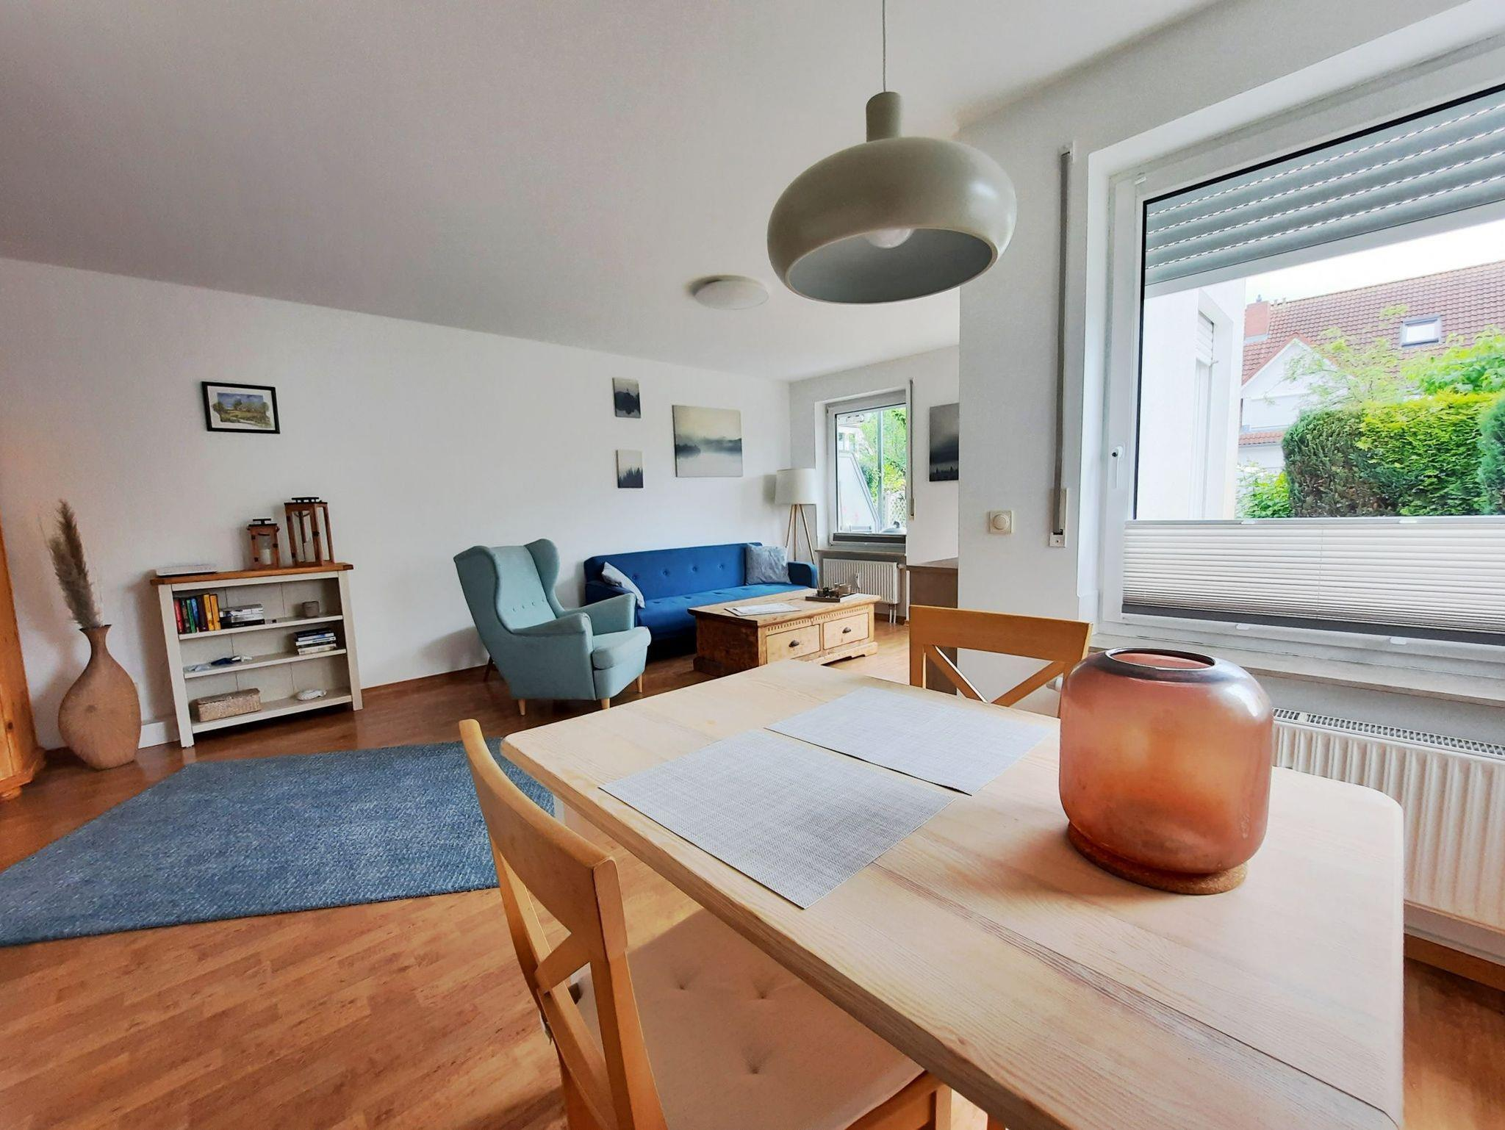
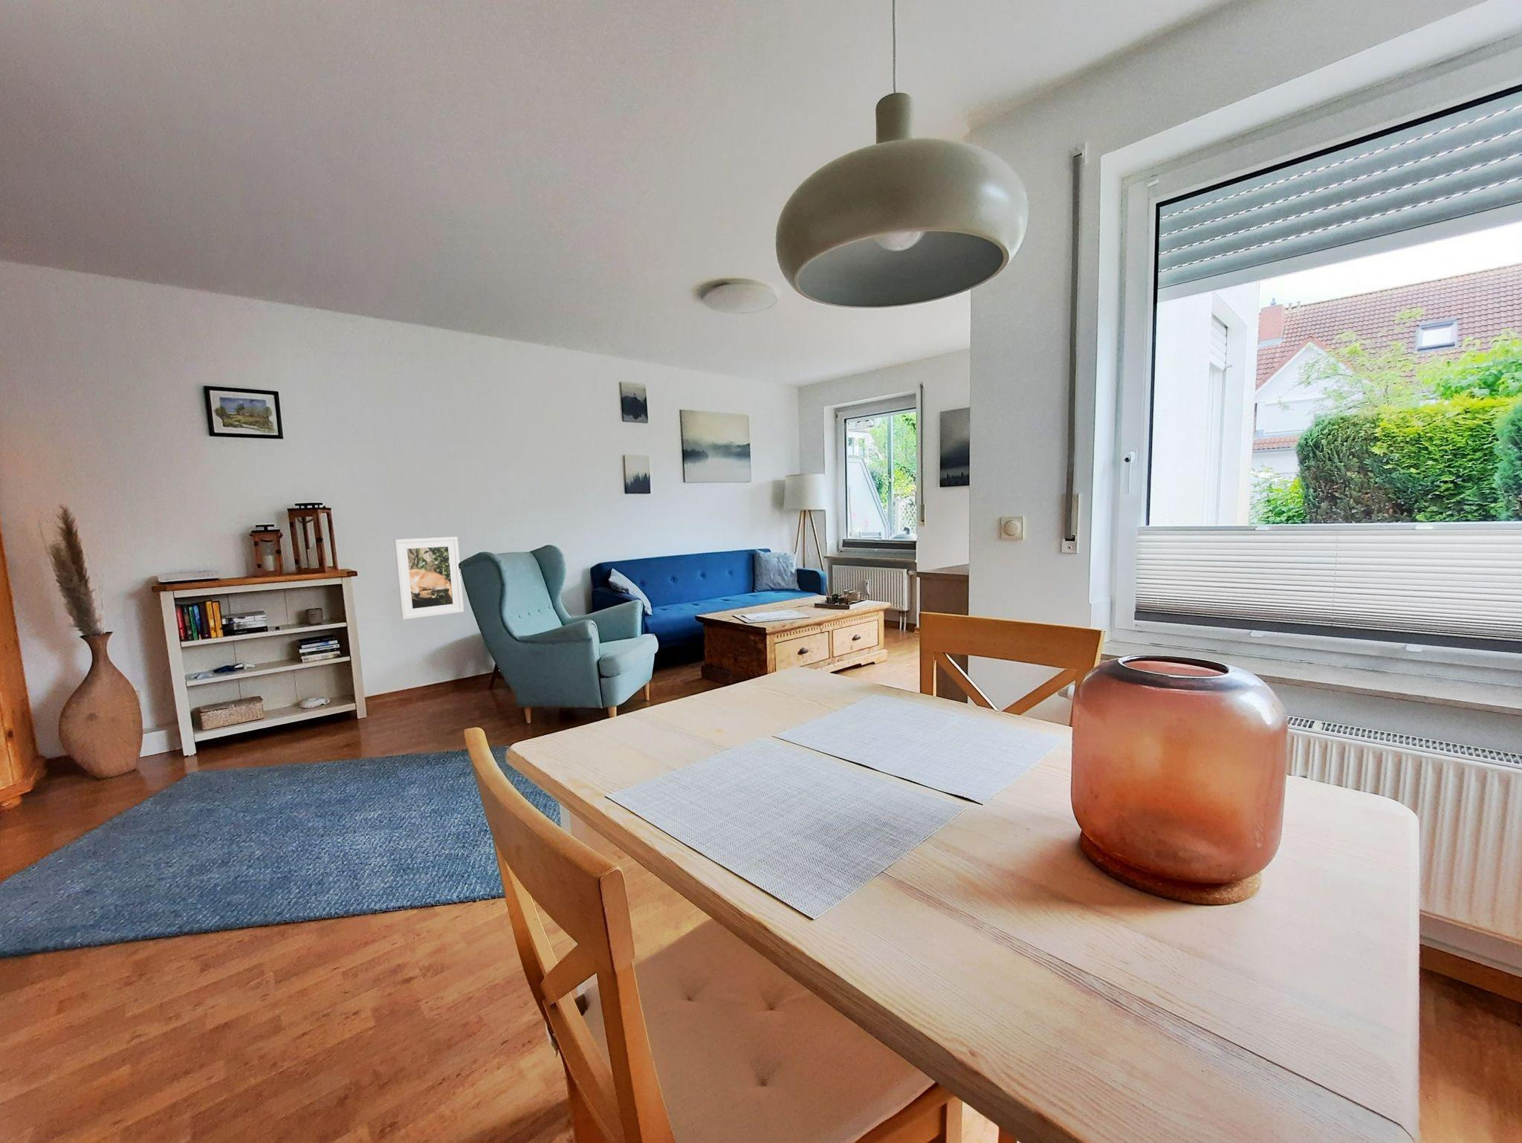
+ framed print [394,535,465,621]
